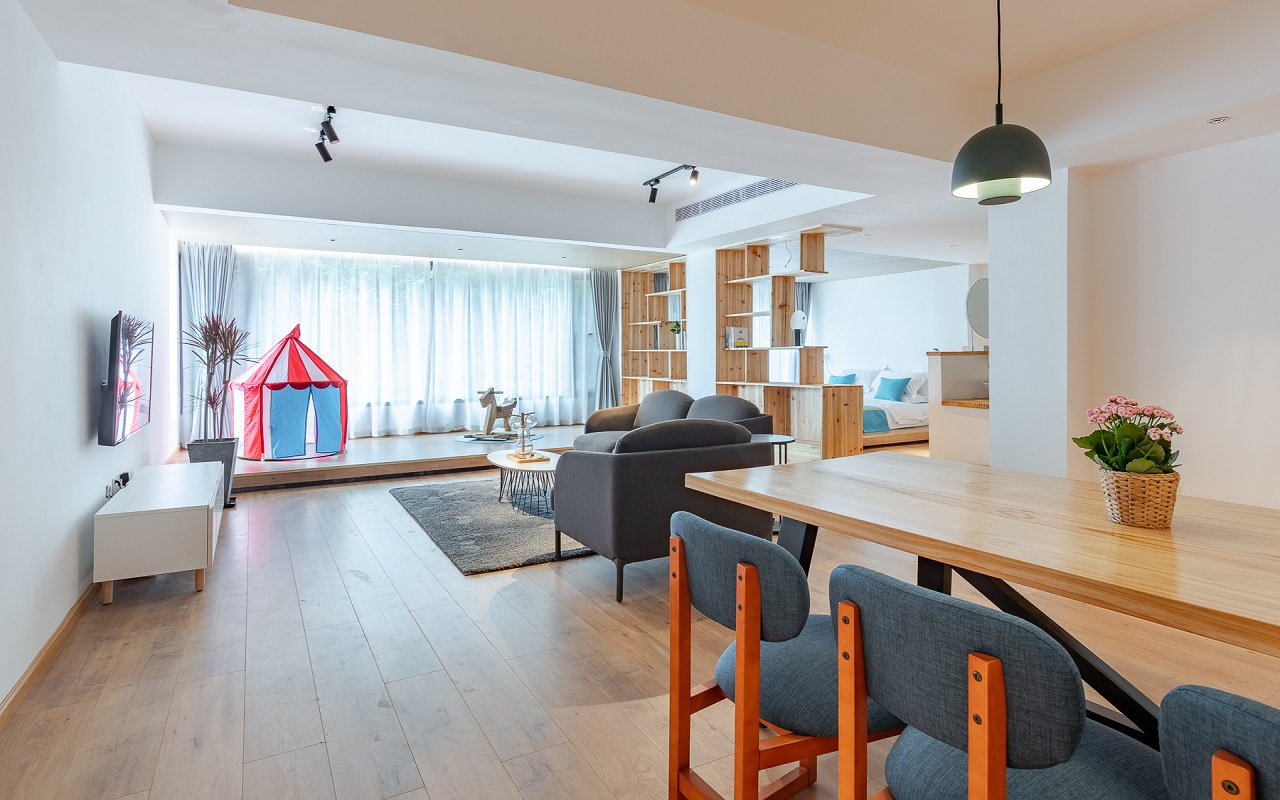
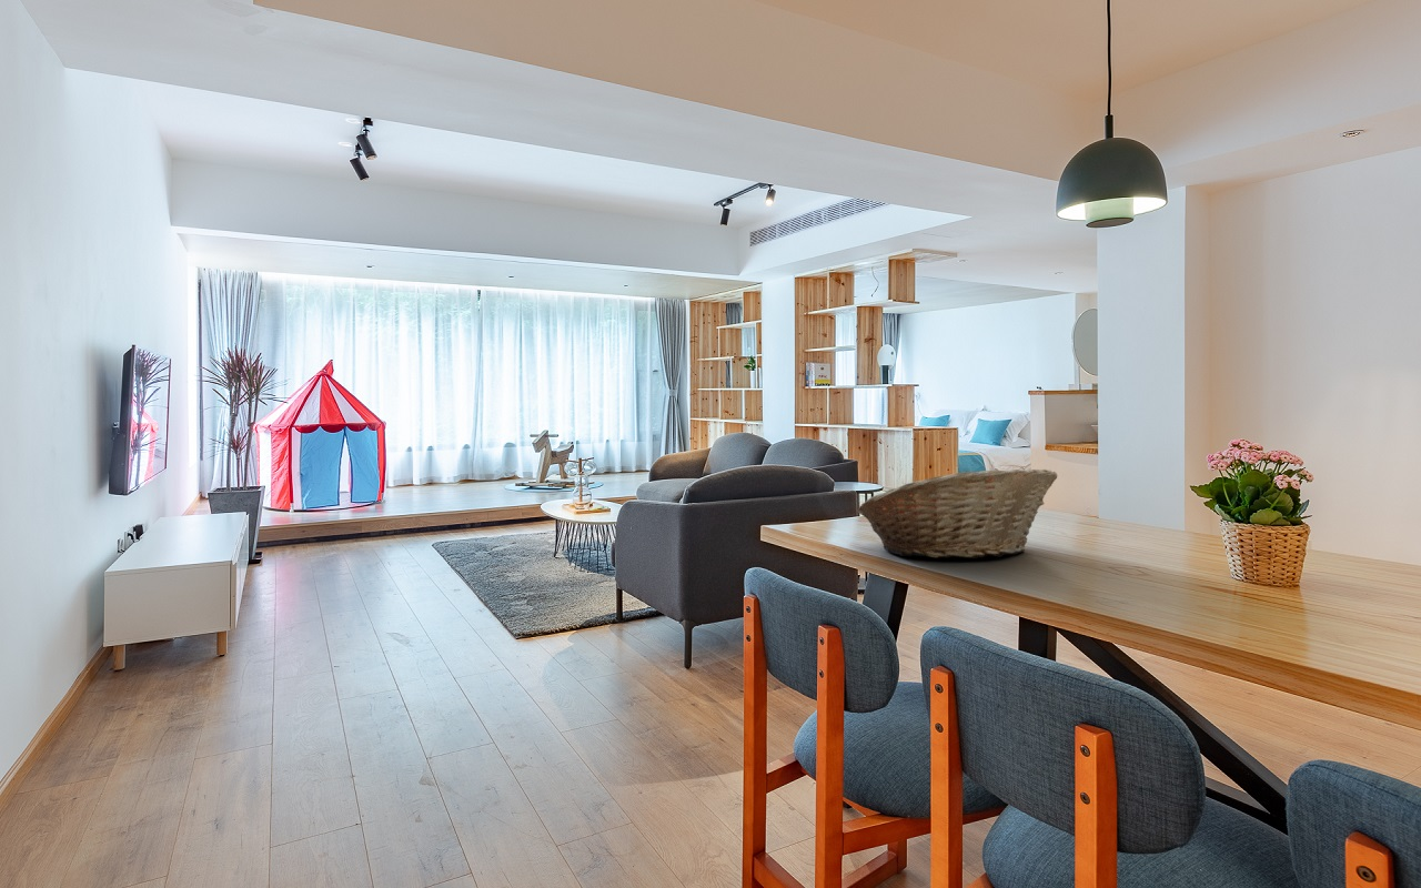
+ fruit basket [857,468,1059,559]
